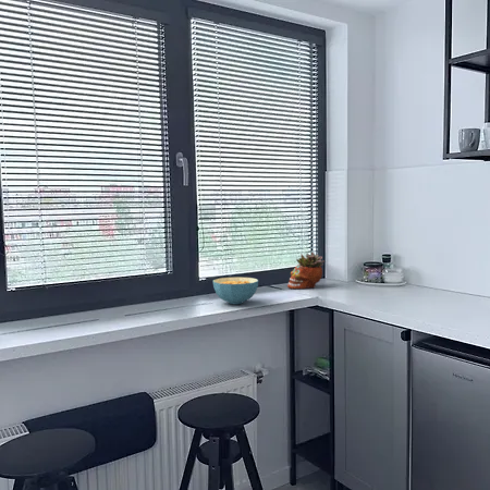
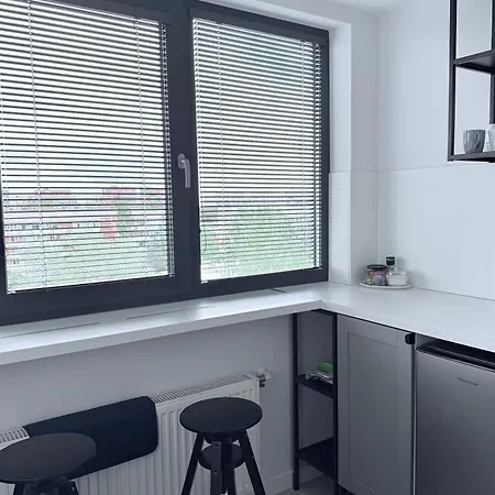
- cereal bowl [212,277,259,305]
- succulent planter [286,252,326,290]
